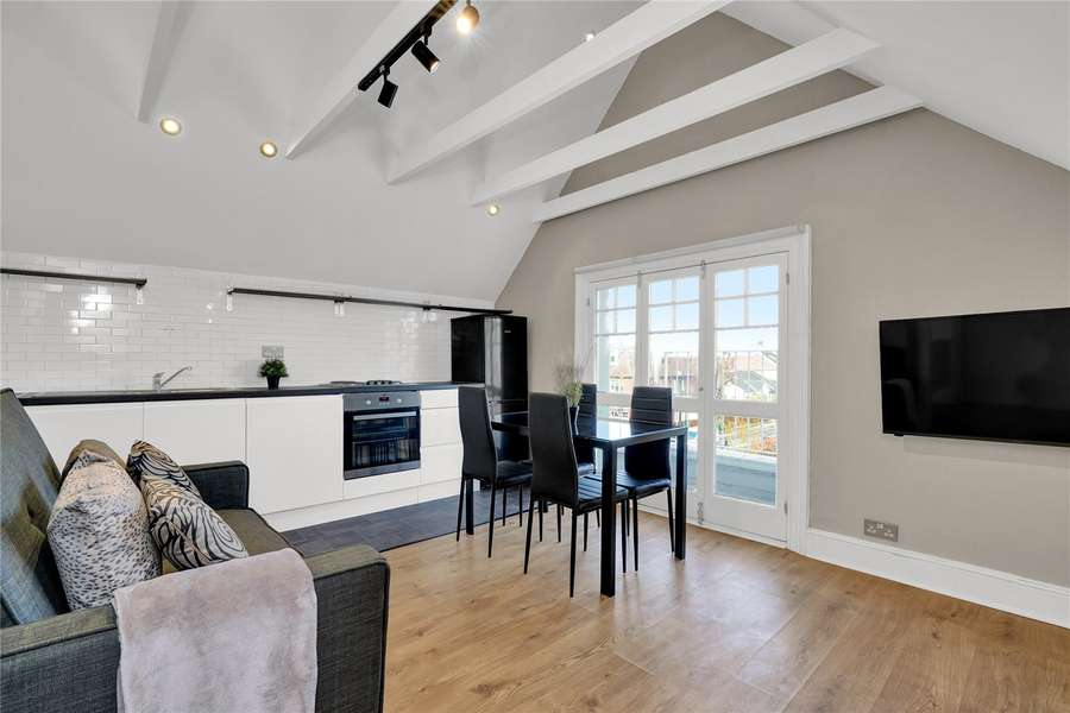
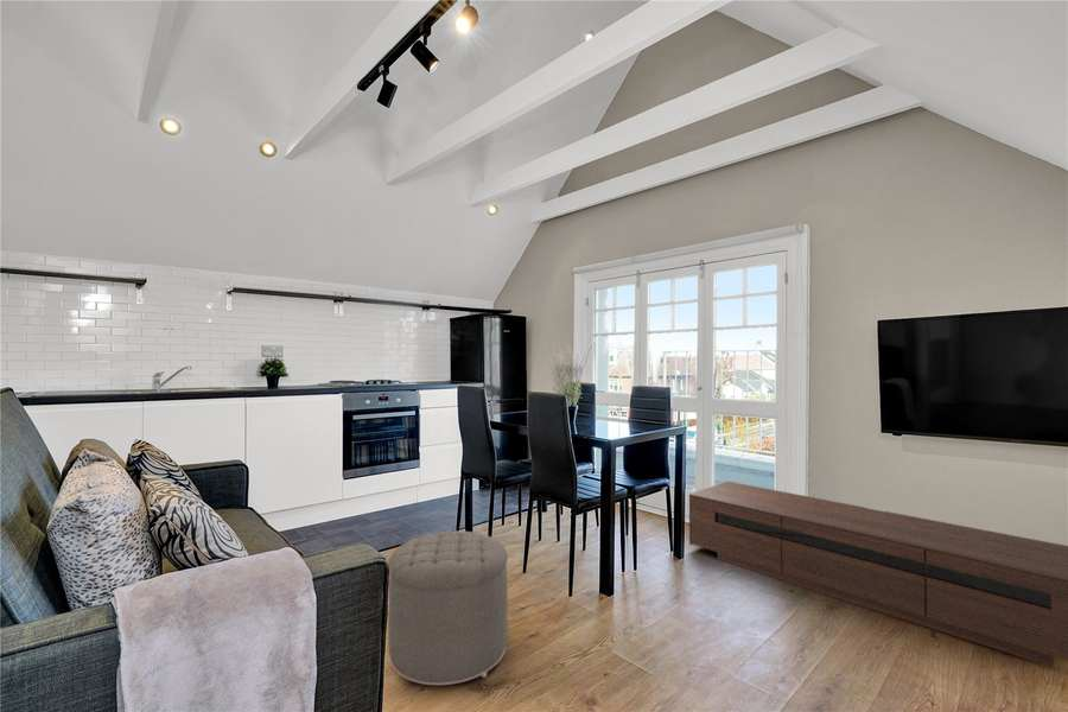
+ ottoman [387,529,509,686]
+ media console [688,481,1068,668]
